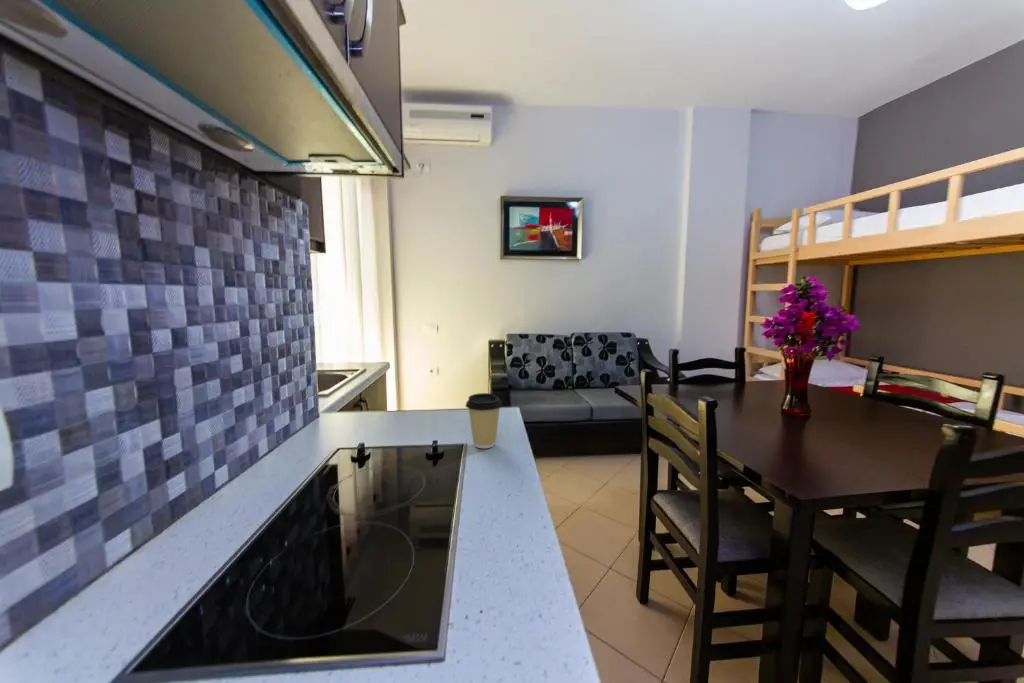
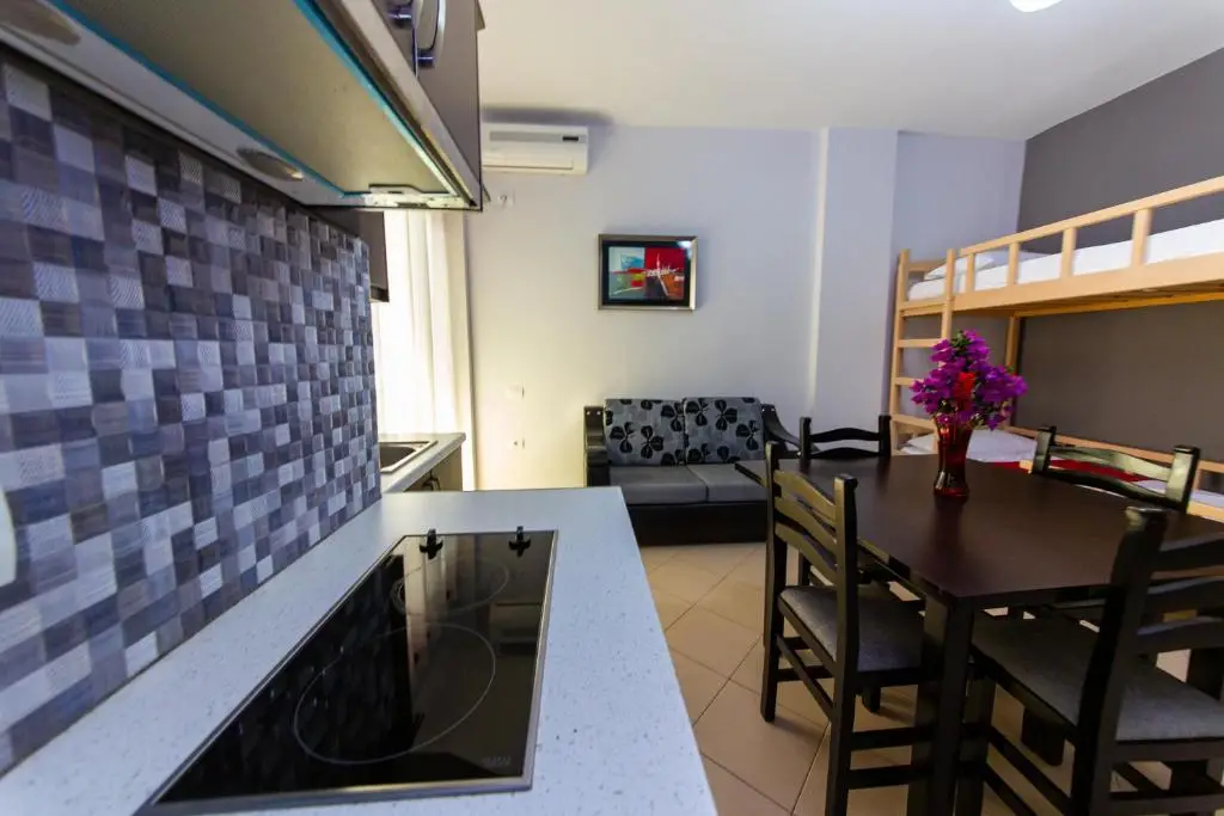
- coffee cup [464,392,504,449]
